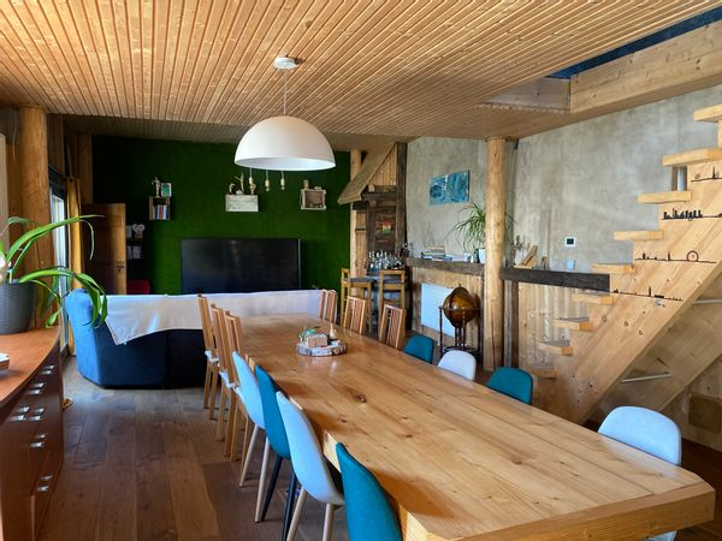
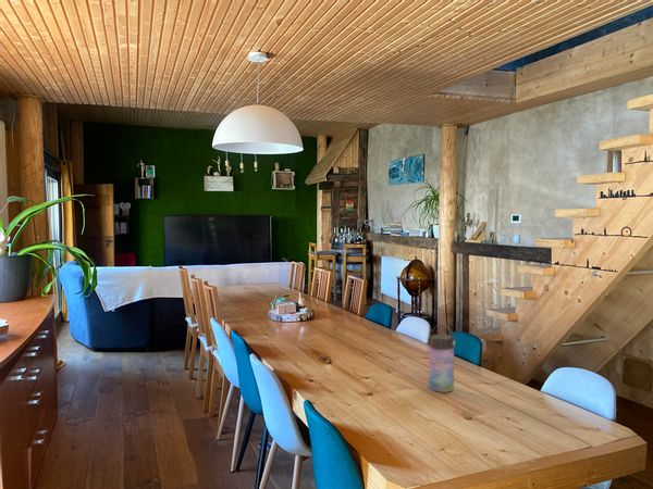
+ water bottle [427,324,456,393]
